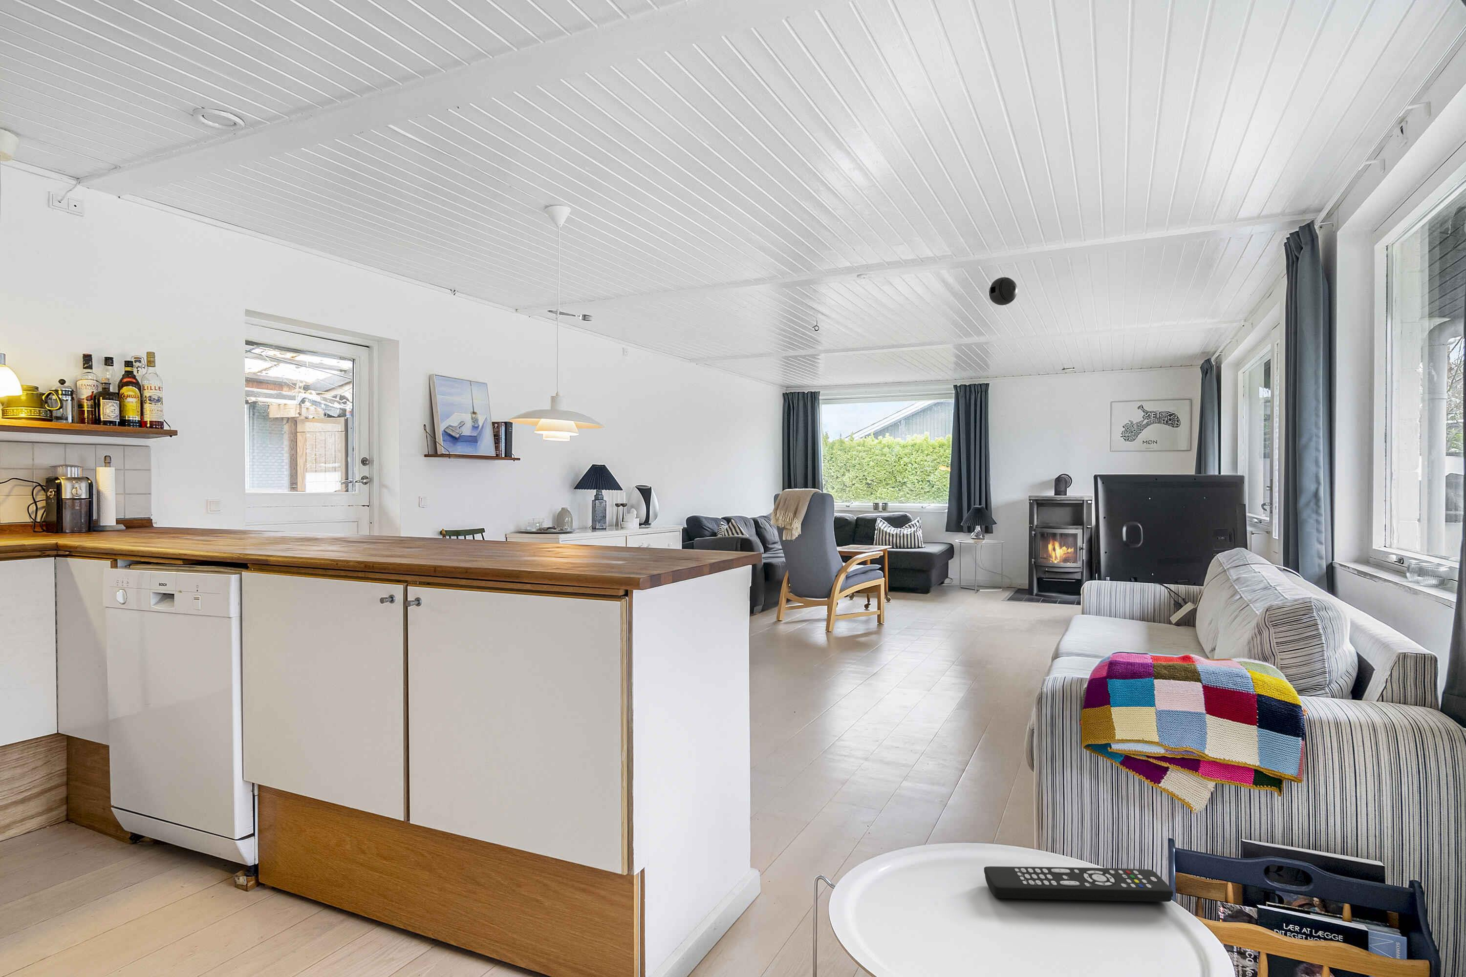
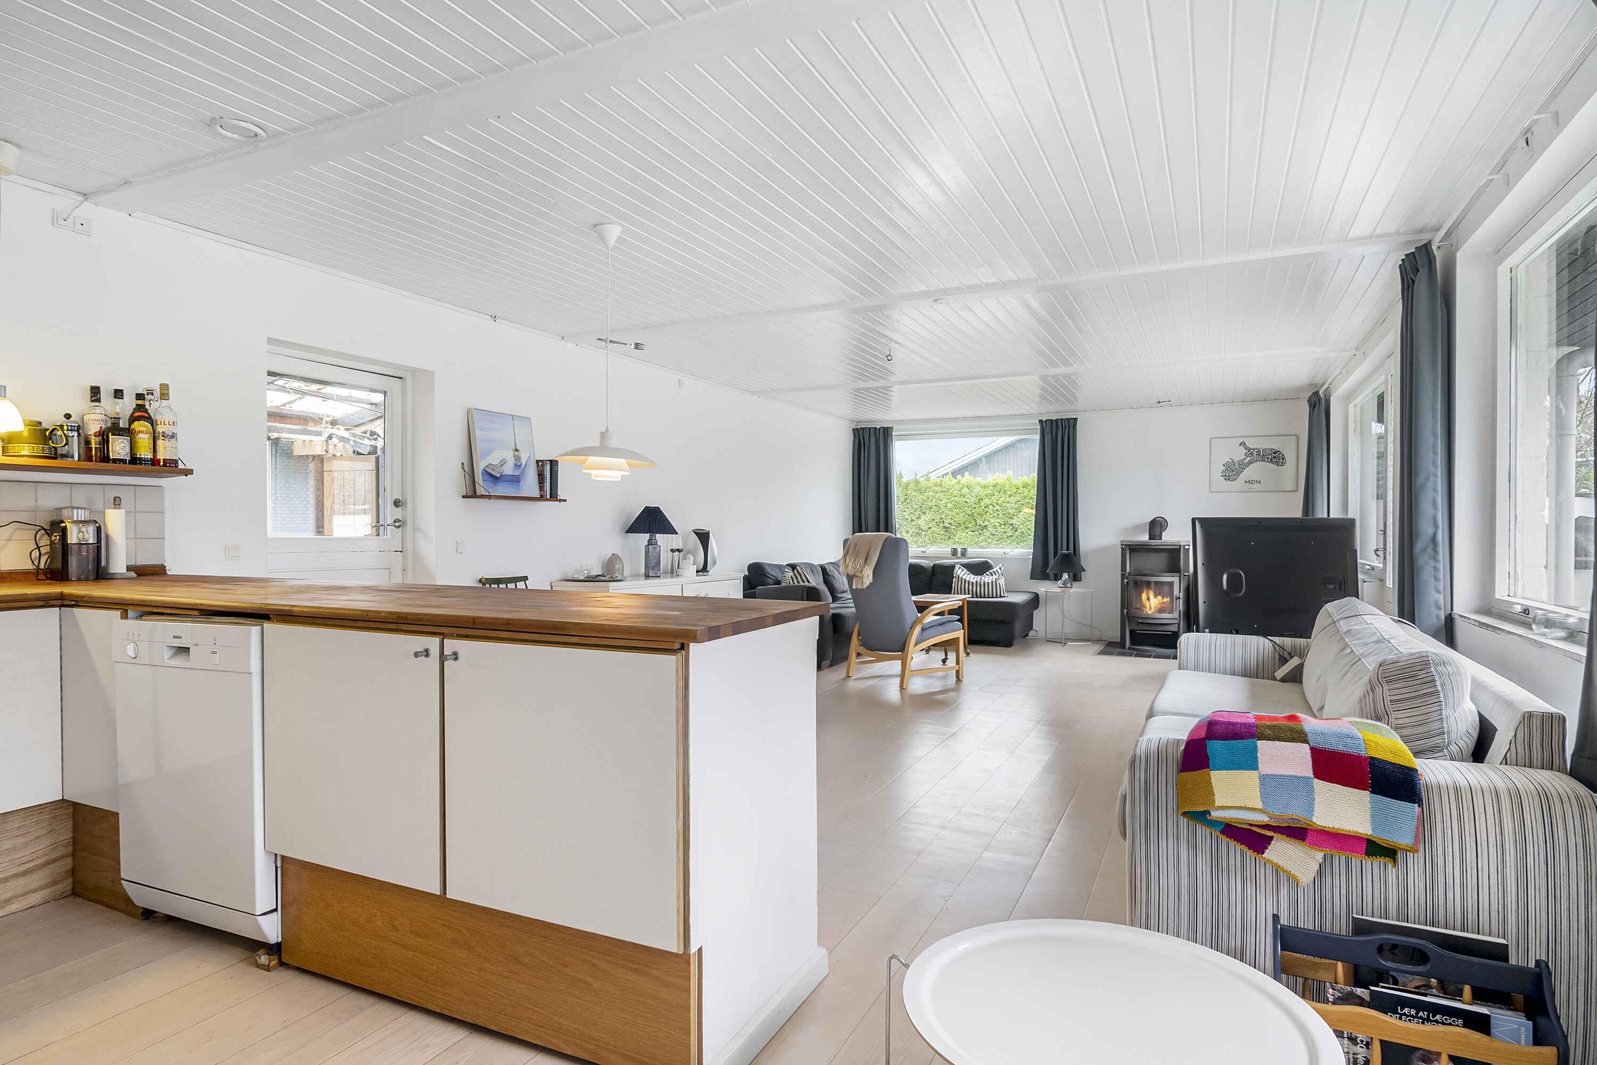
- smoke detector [988,277,1018,305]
- remote control [984,866,1174,902]
